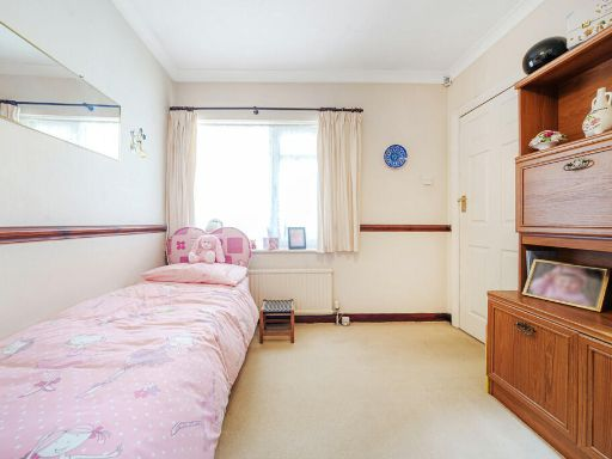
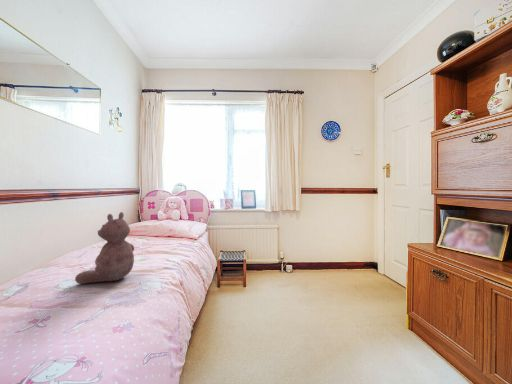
+ stuffed animal [74,211,135,285]
